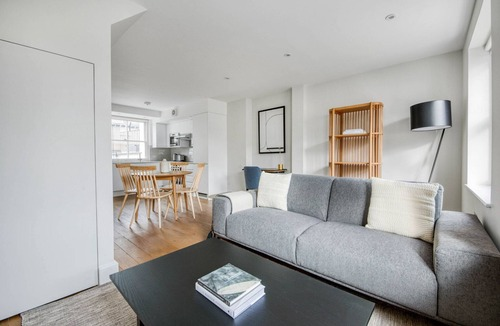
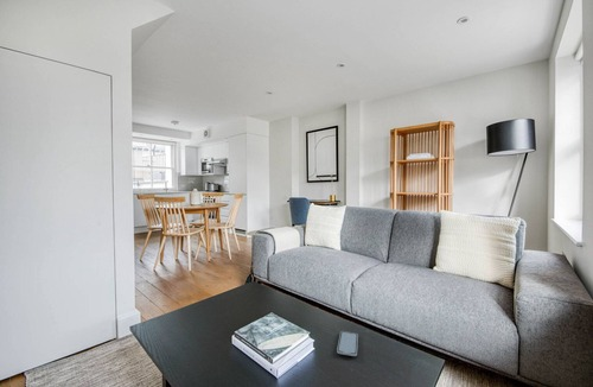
+ smartphone [336,330,359,357]
